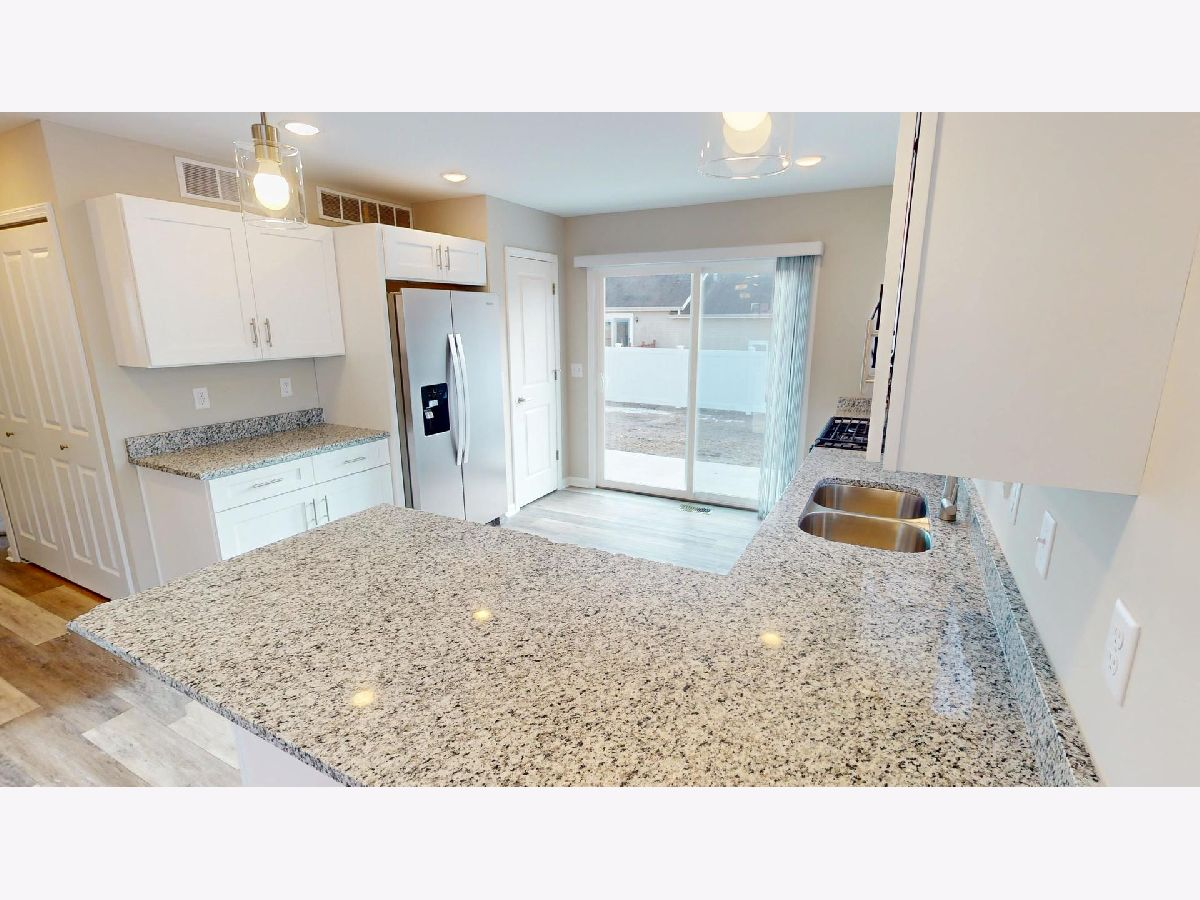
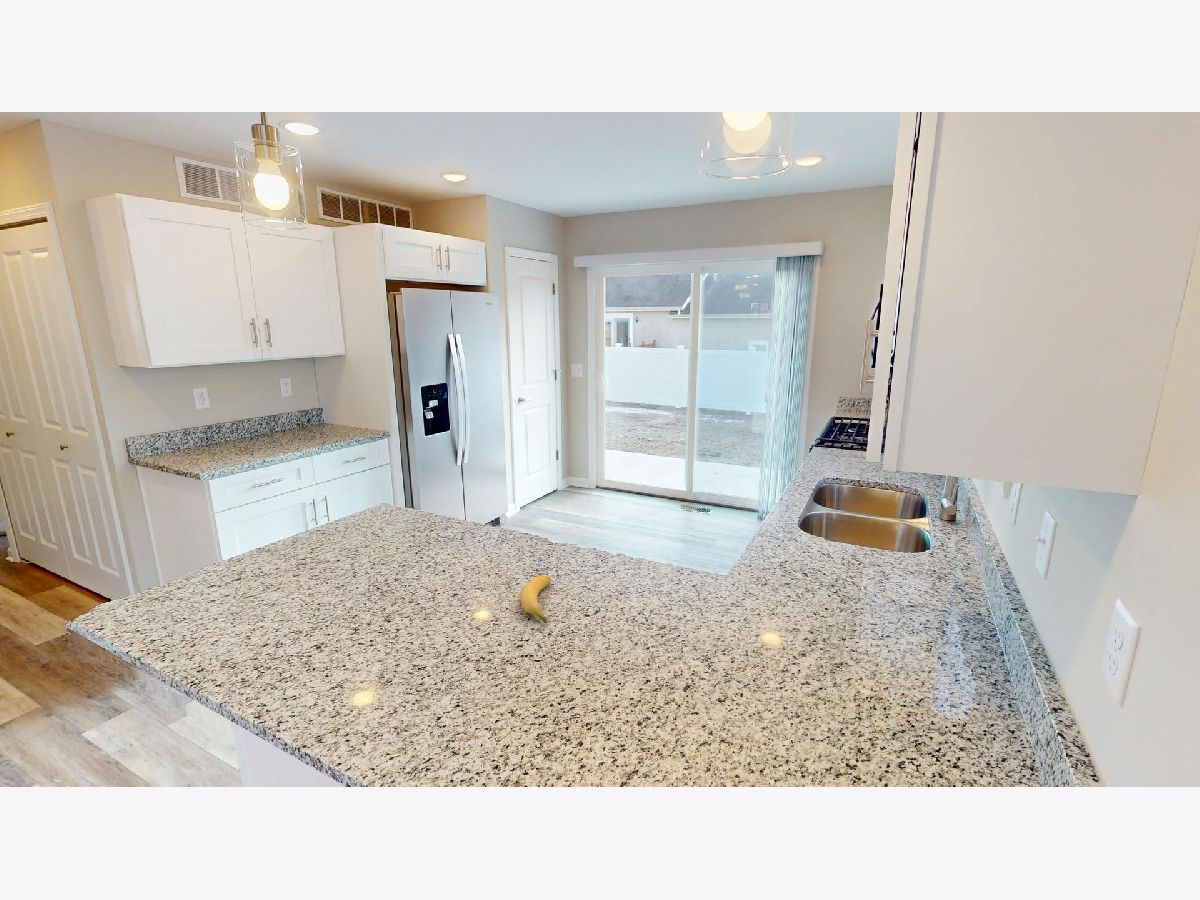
+ banana [520,574,552,624]
